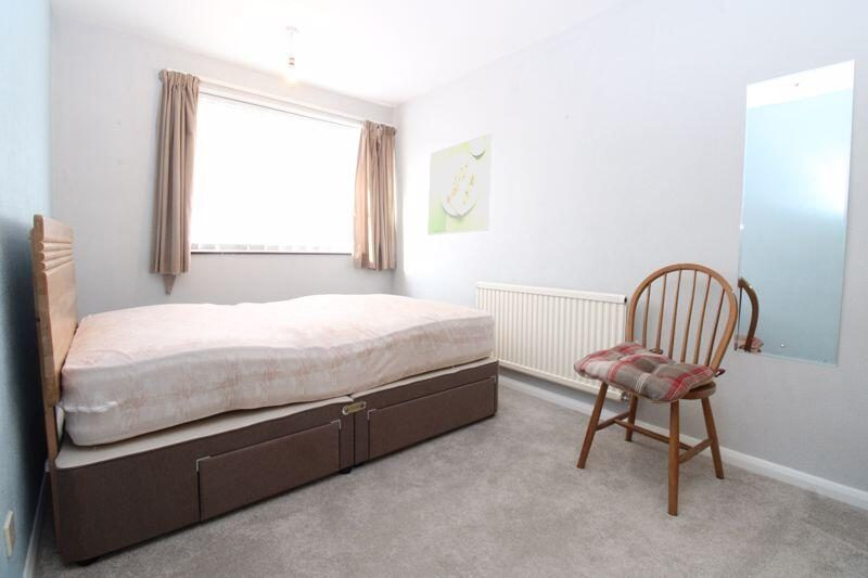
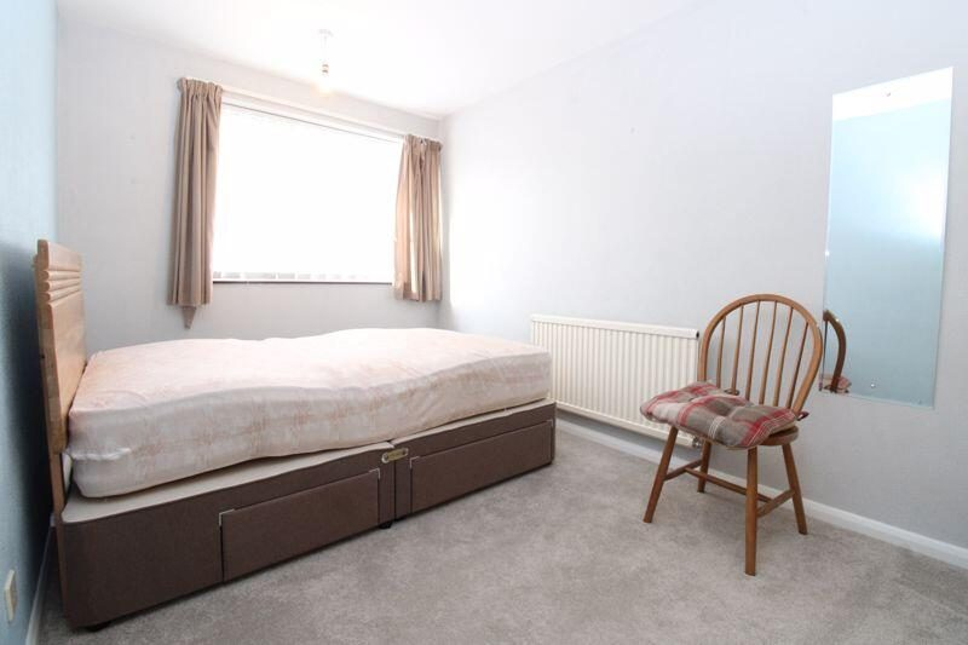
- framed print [426,132,494,236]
